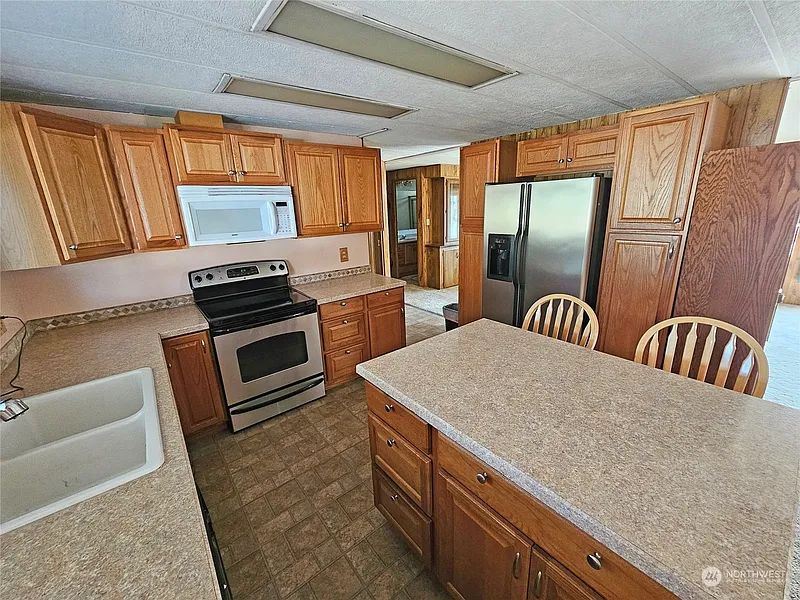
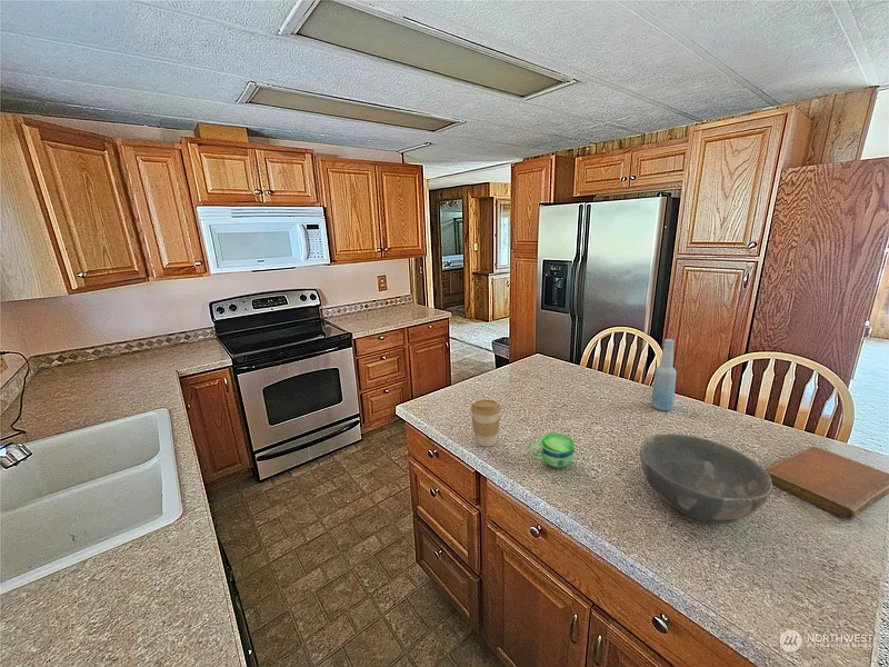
+ coffee cup [469,399,502,447]
+ notebook [765,445,889,521]
+ bowl [639,432,773,525]
+ cup [529,431,576,469]
+ bottle [650,338,678,411]
